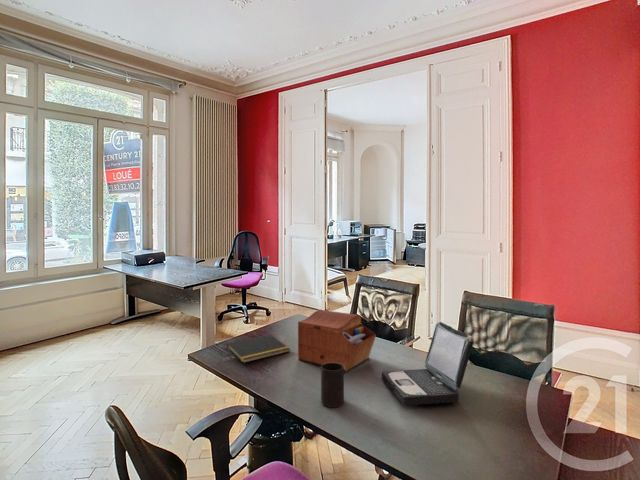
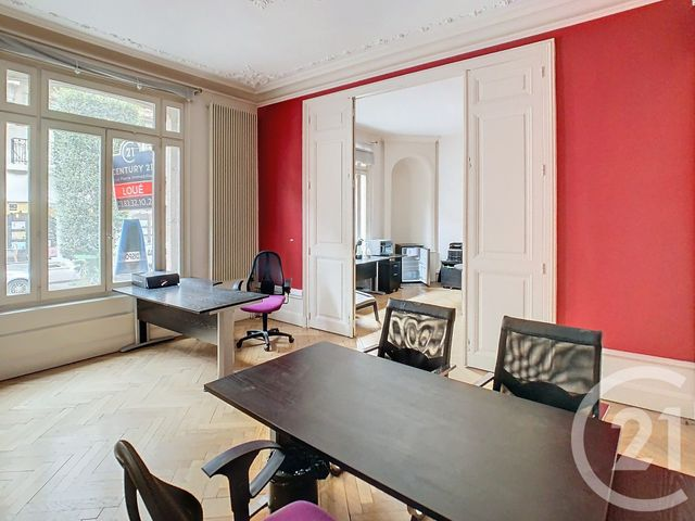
- notepad [225,334,290,364]
- laptop [381,321,475,406]
- sewing box [297,309,377,372]
- cup [320,363,345,408]
